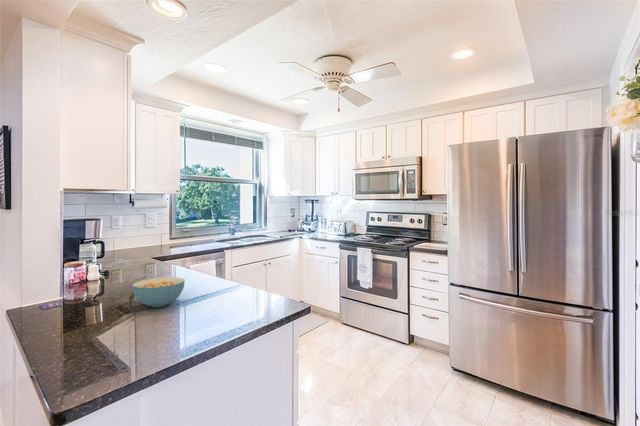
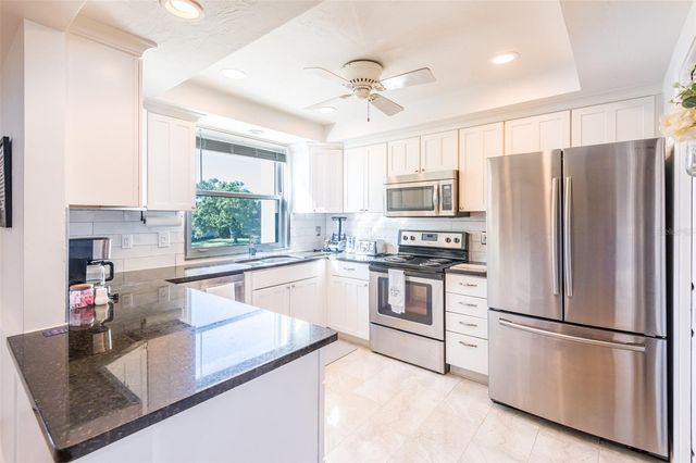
- cereal bowl [131,276,186,308]
